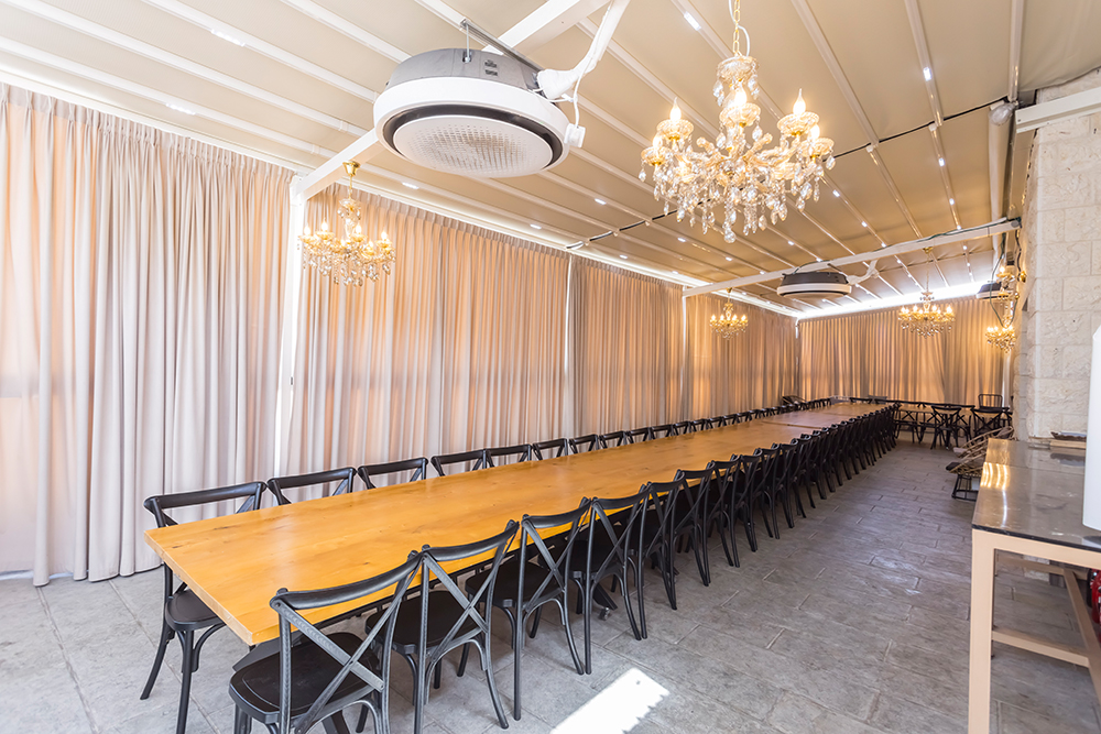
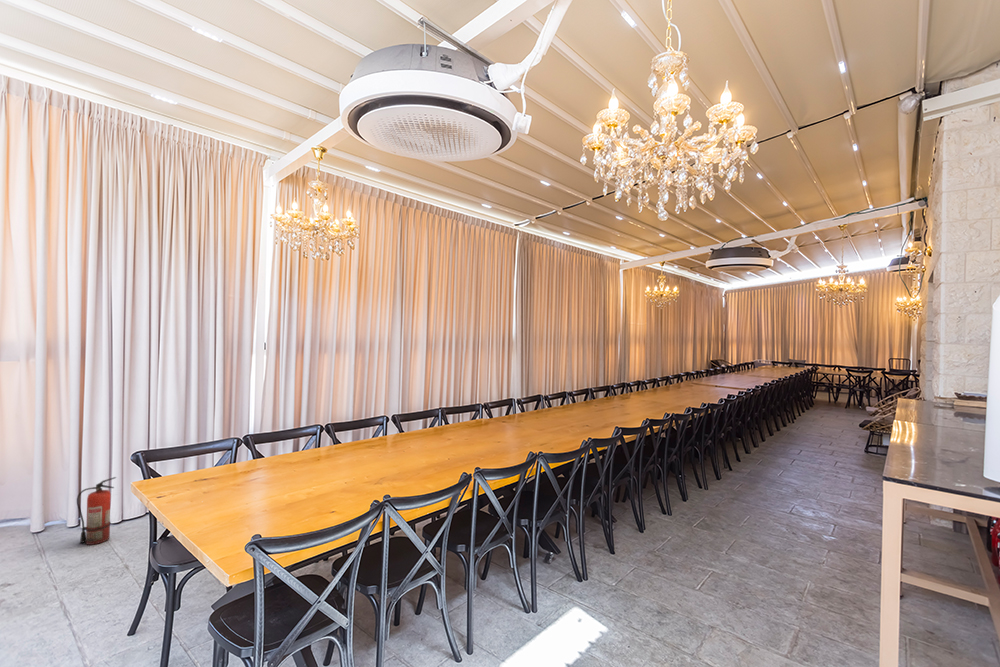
+ fire extinguisher [76,476,117,546]
